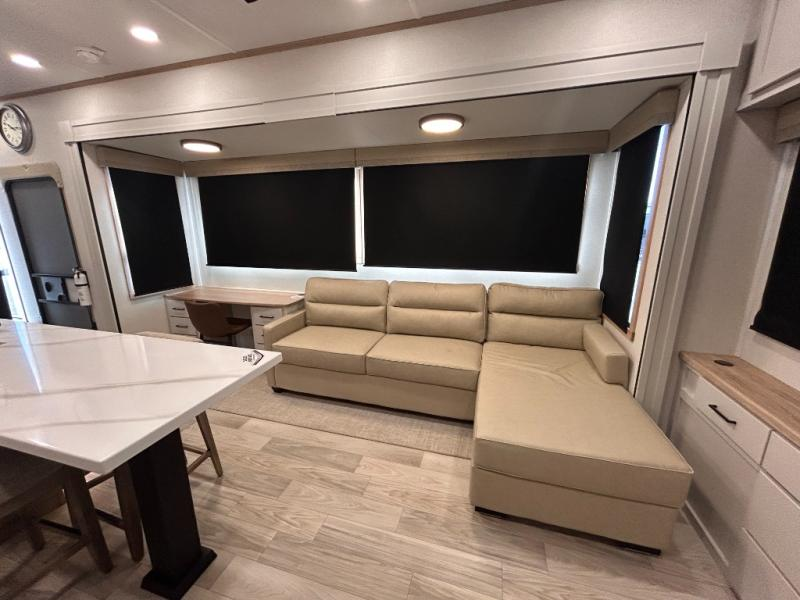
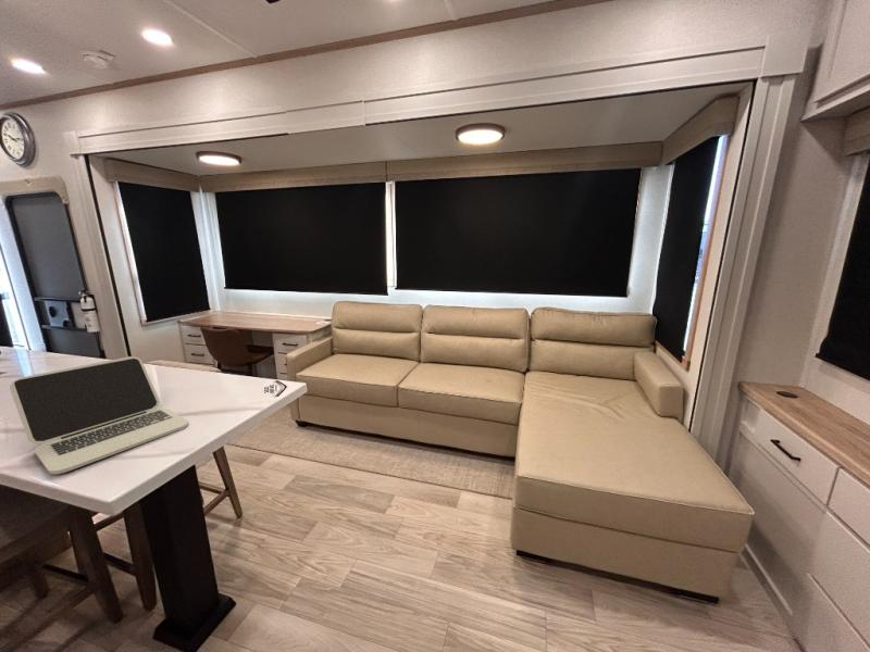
+ laptop [9,355,189,475]
